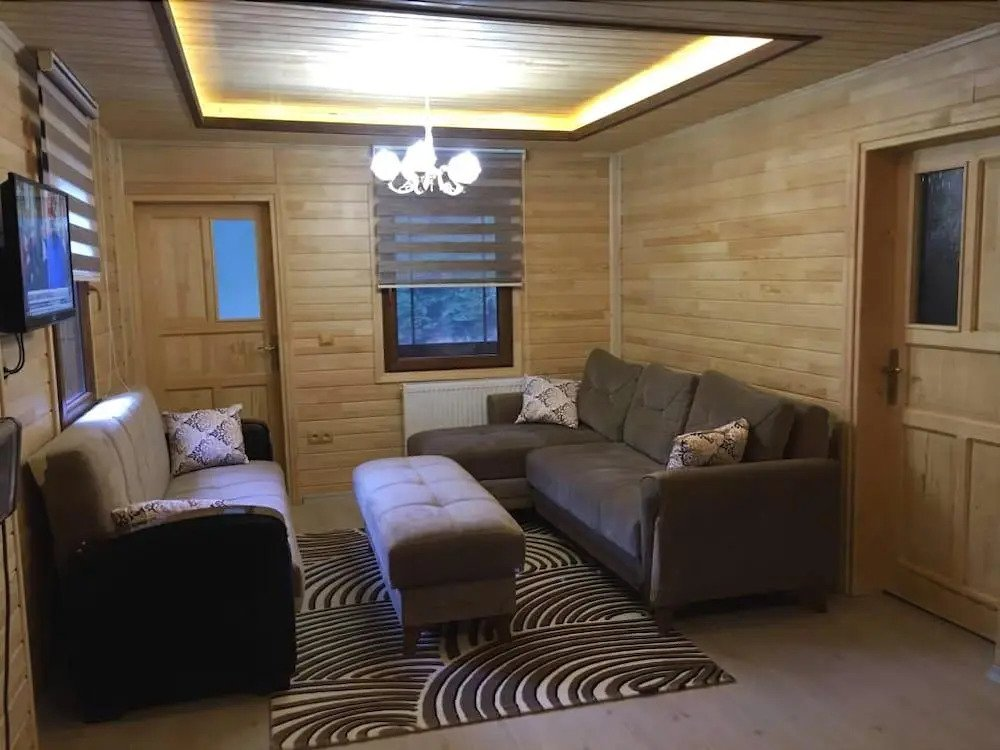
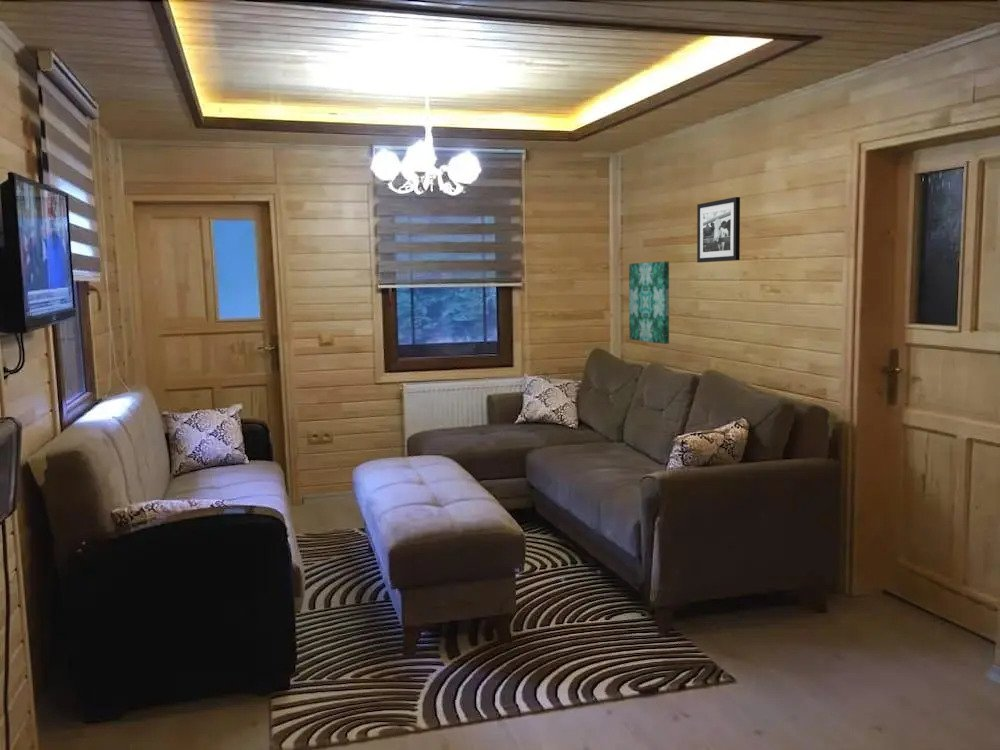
+ wall art [628,261,670,345]
+ picture frame [696,196,741,263]
